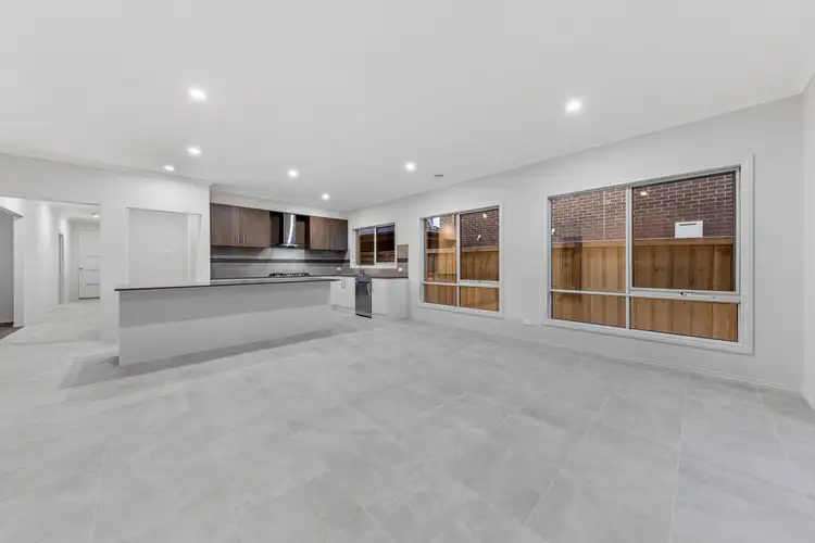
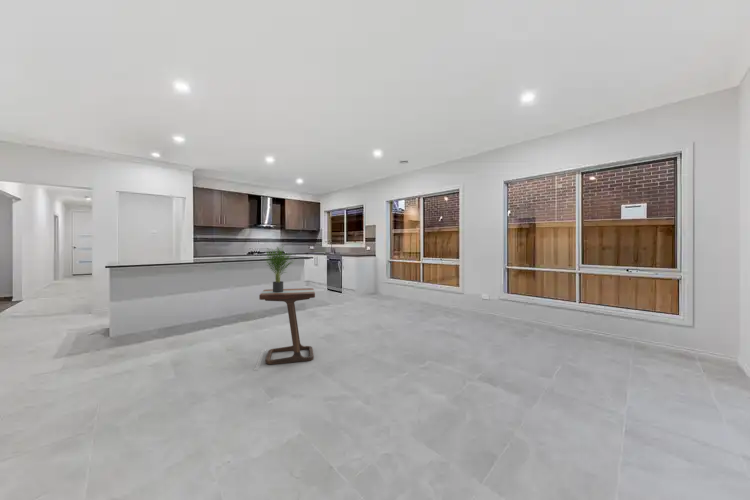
+ side table [253,287,316,371]
+ potted plant [264,243,298,292]
